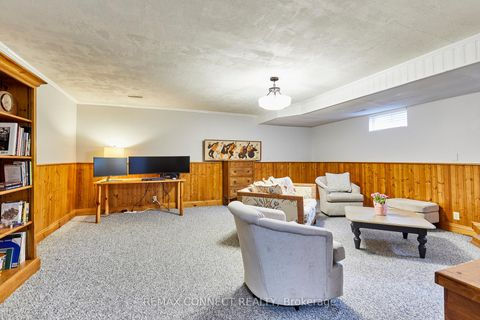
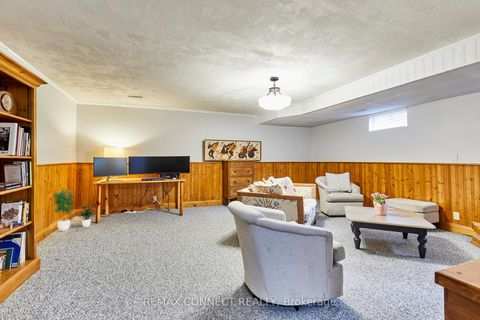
+ potted plant [52,188,97,232]
